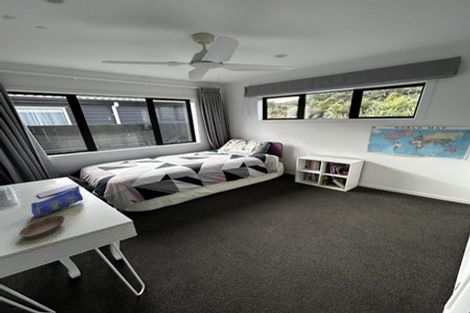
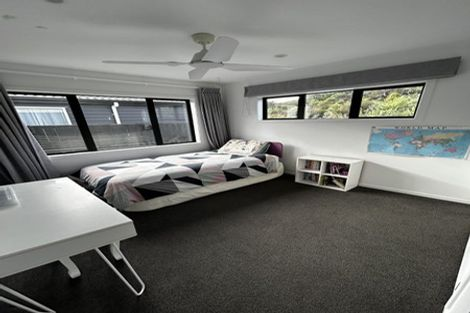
- pencil case [30,188,84,219]
- saucer [18,215,66,239]
- notebook [36,182,80,199]
